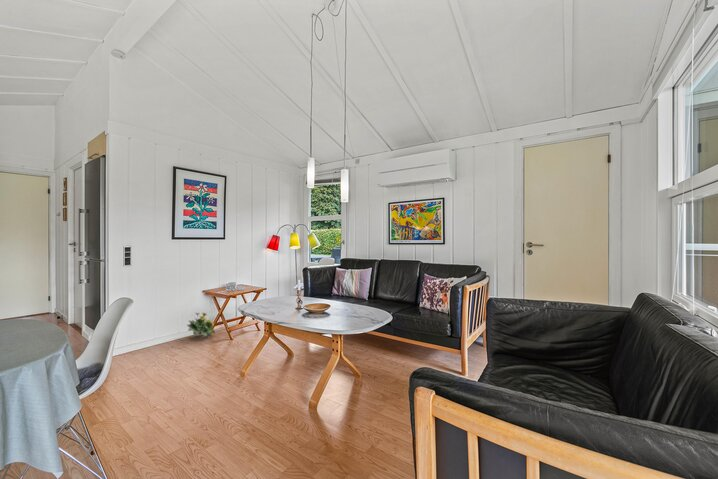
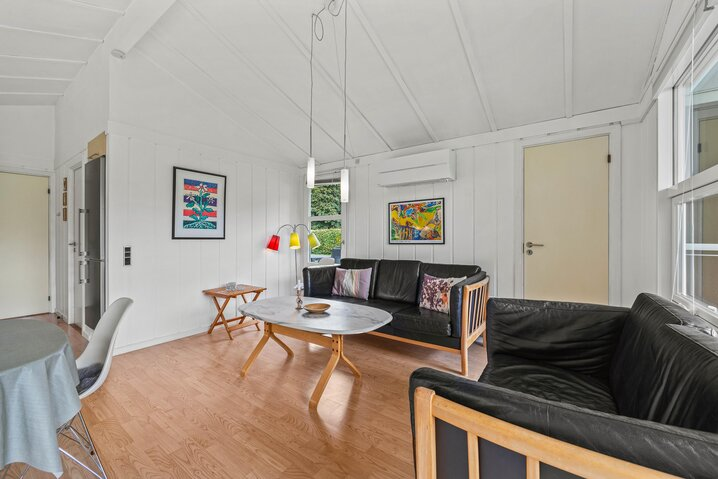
- flowering plant [186,311,216,337]
